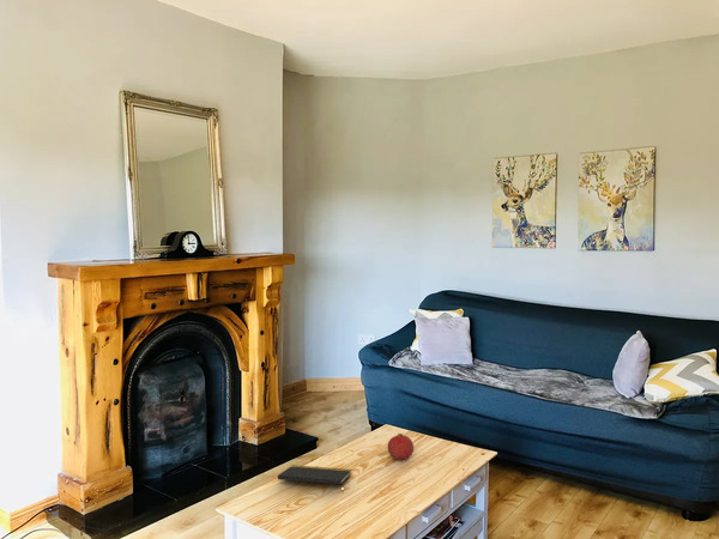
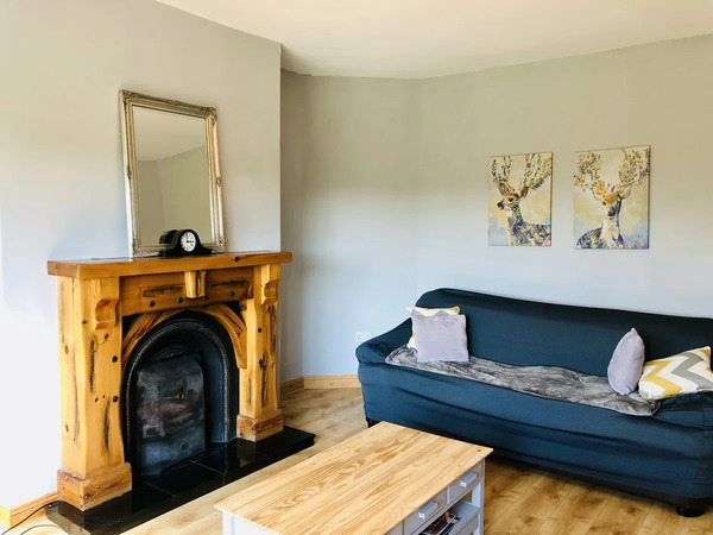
- notepad [277,464,352,495]
- fruit [387,432,415,461]
